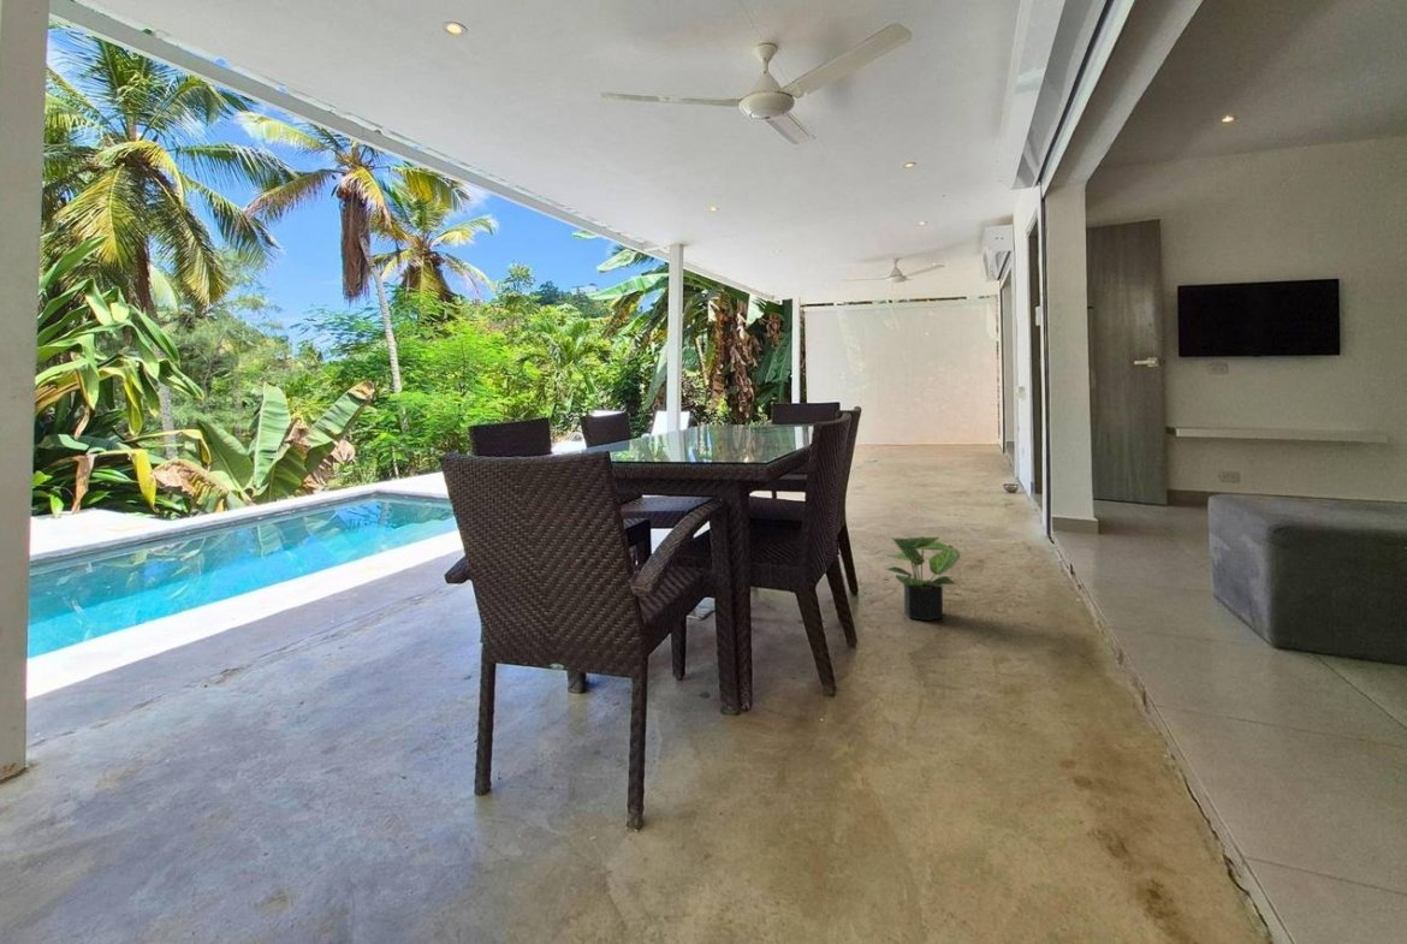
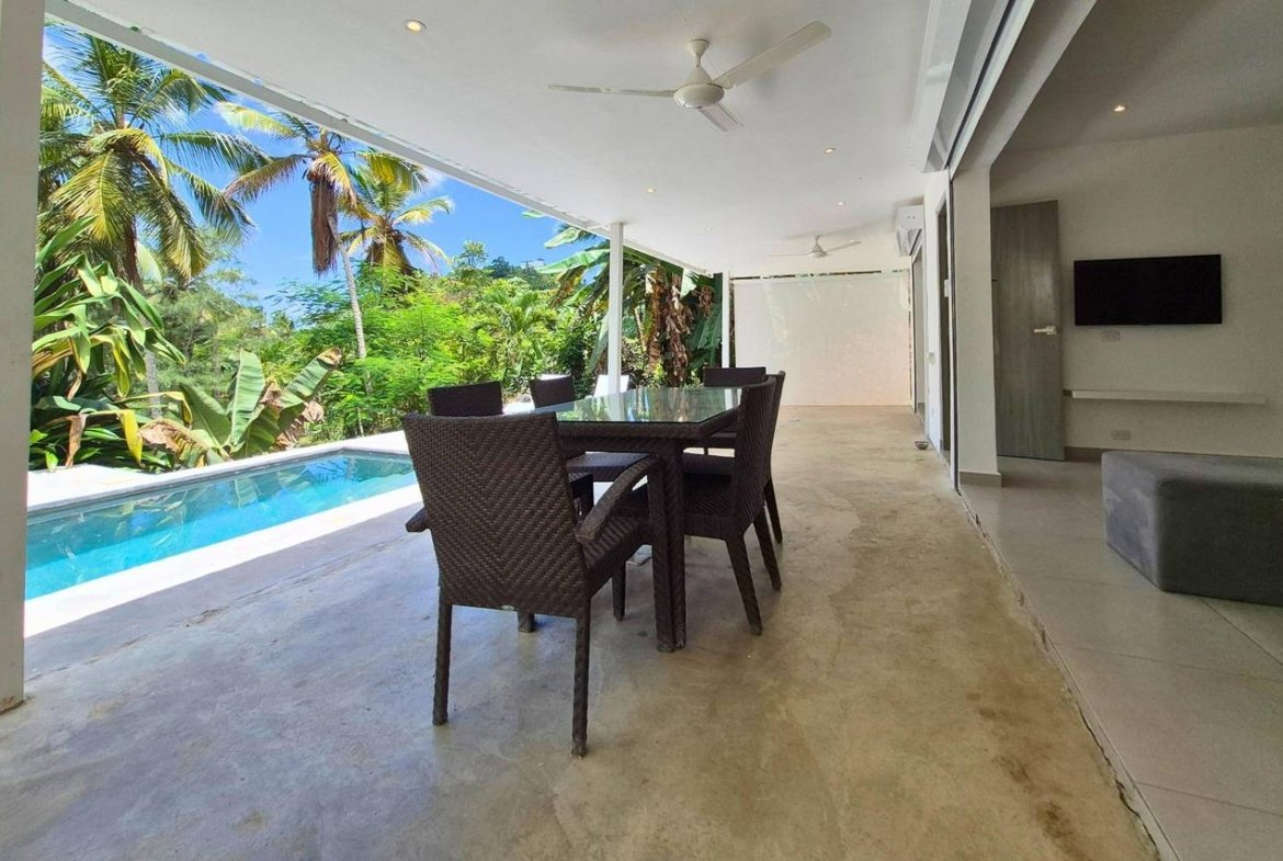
- potted plant [884,536,961,622]
